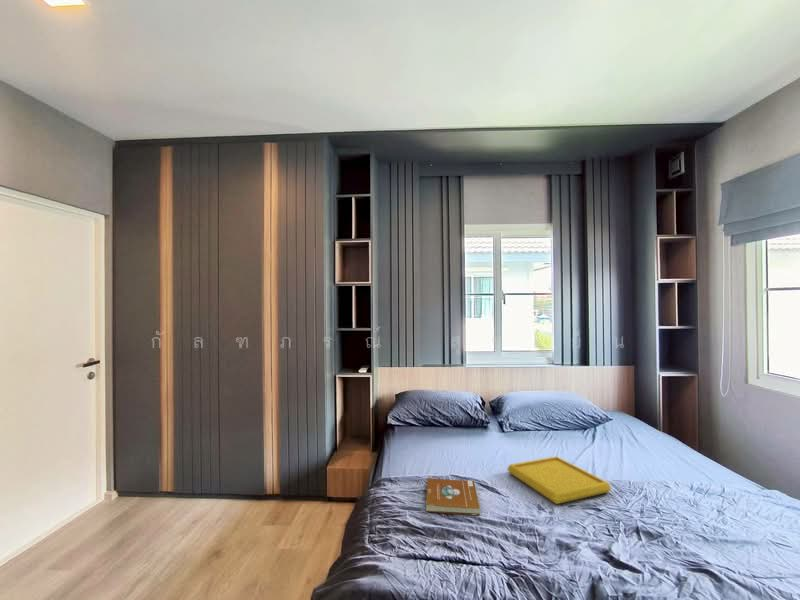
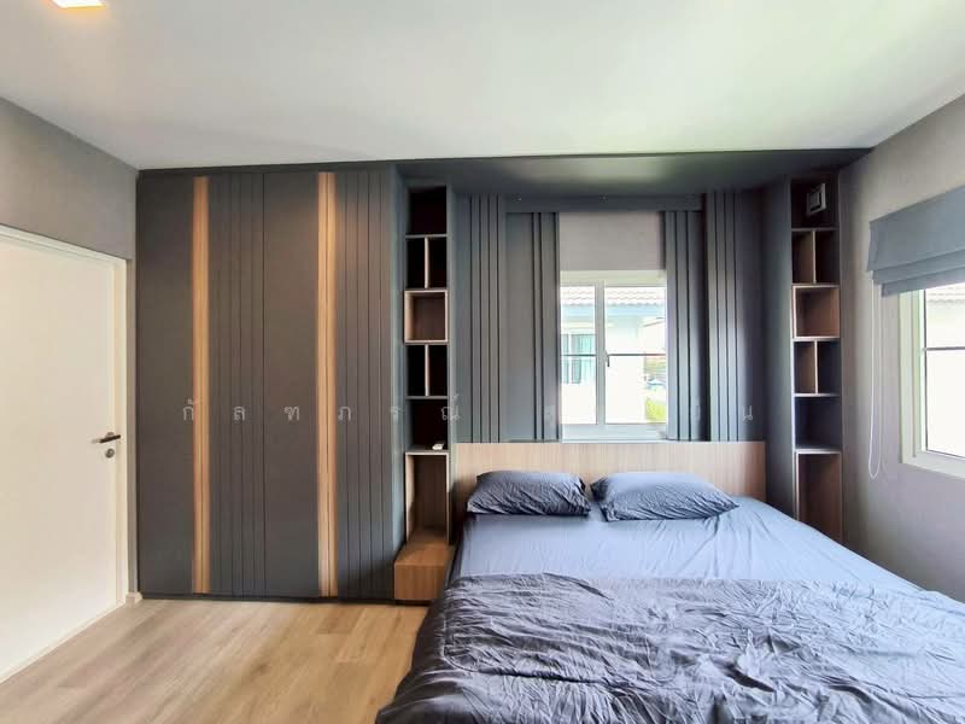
- serving tray [507,455,612,505]
- book [425,477,481,516]
